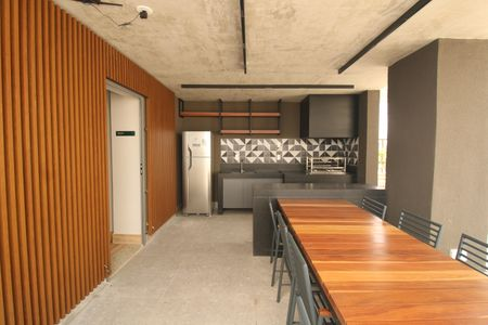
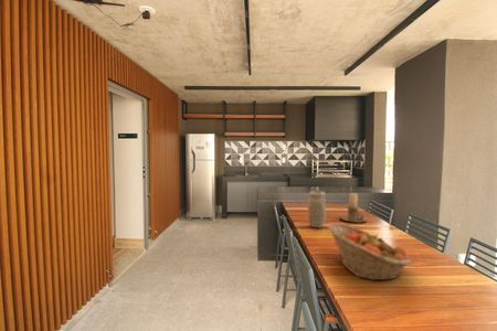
+ vase [307,190,327,228]
+ candle holder [339,192,368,224]
+ fruit basket [327,222,412,281]
